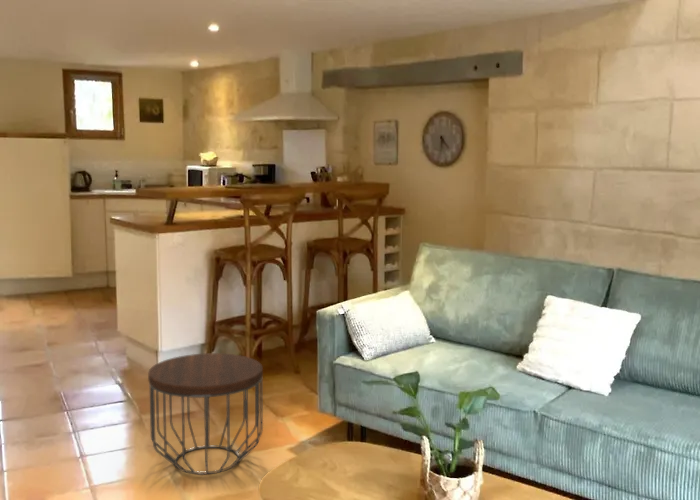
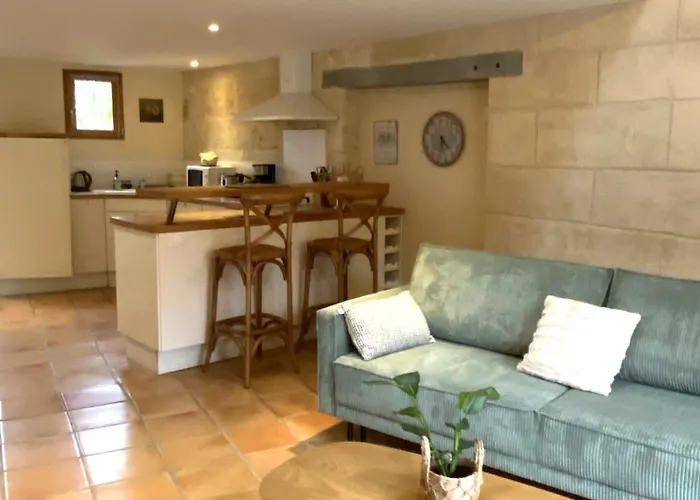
- side table [147,352,264,476]
